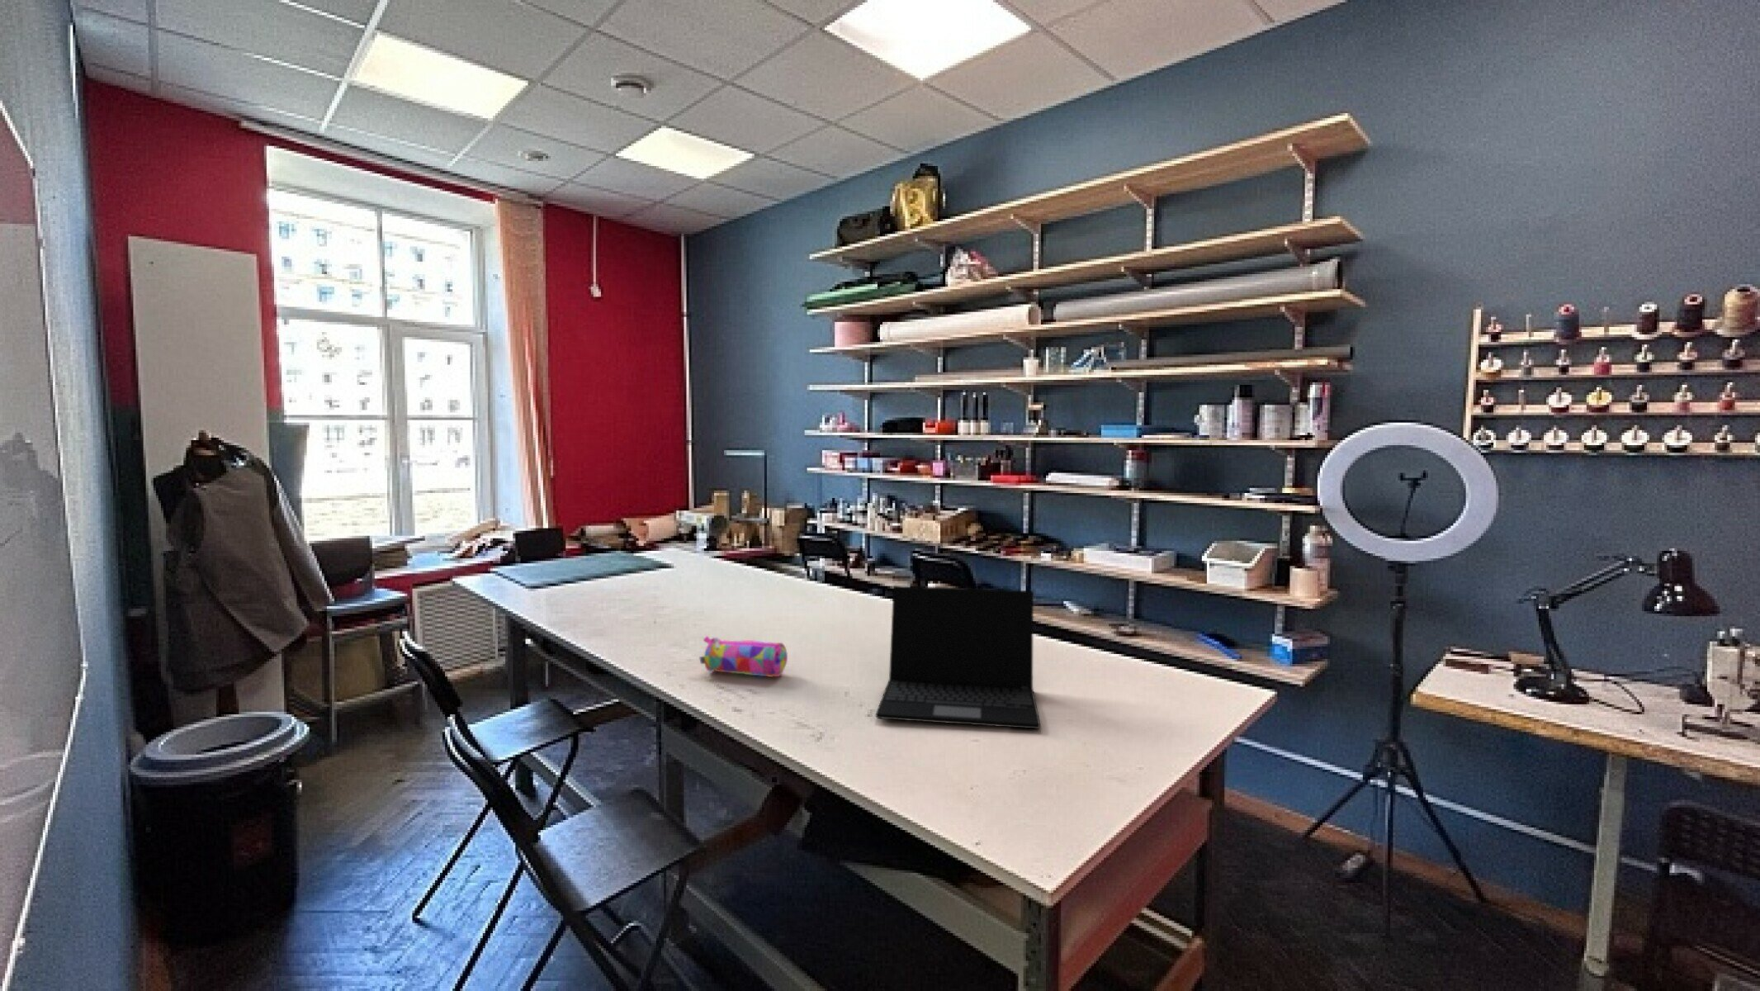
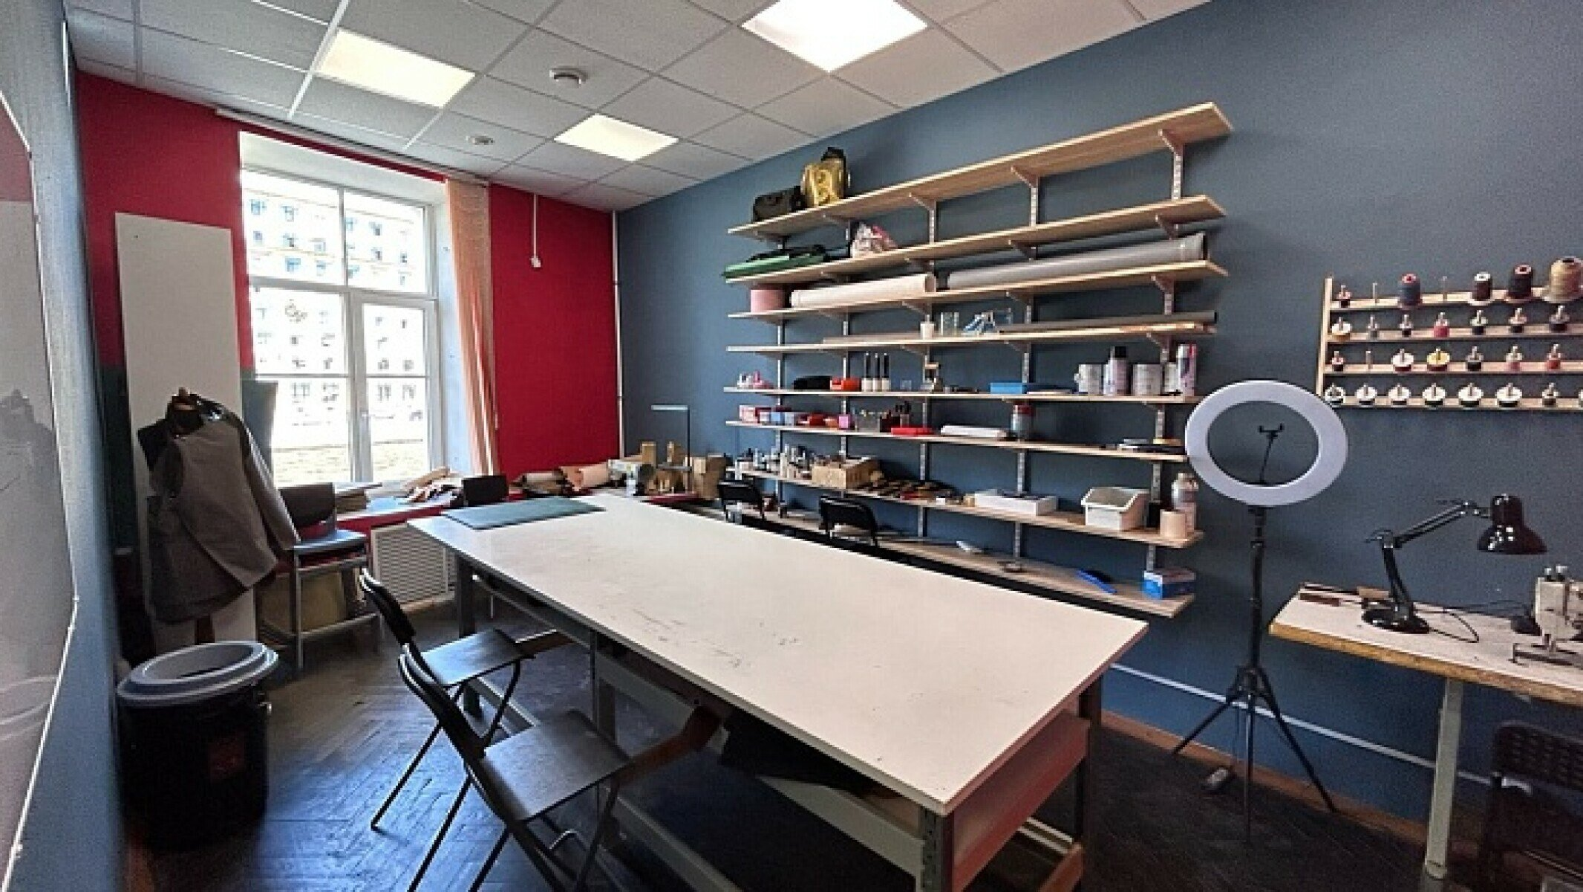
- laptop [875,585,1041,730]
- pencil case [699,634,788,678]
